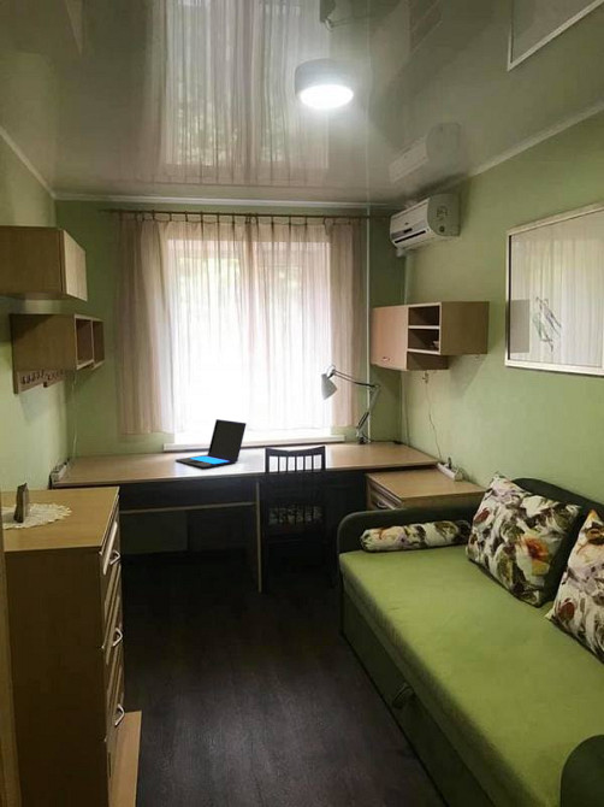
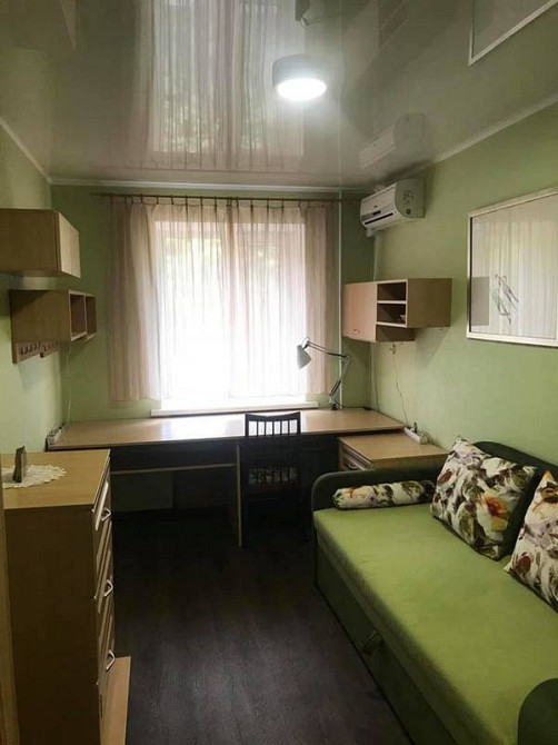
- laptop [174,418,247,469]
